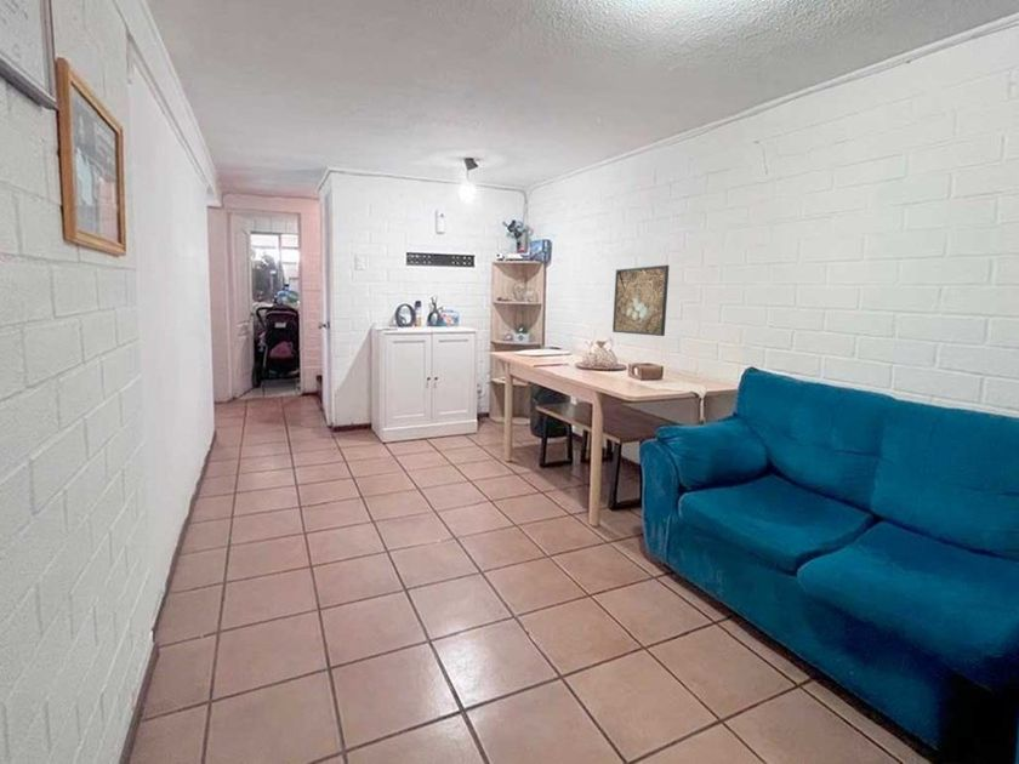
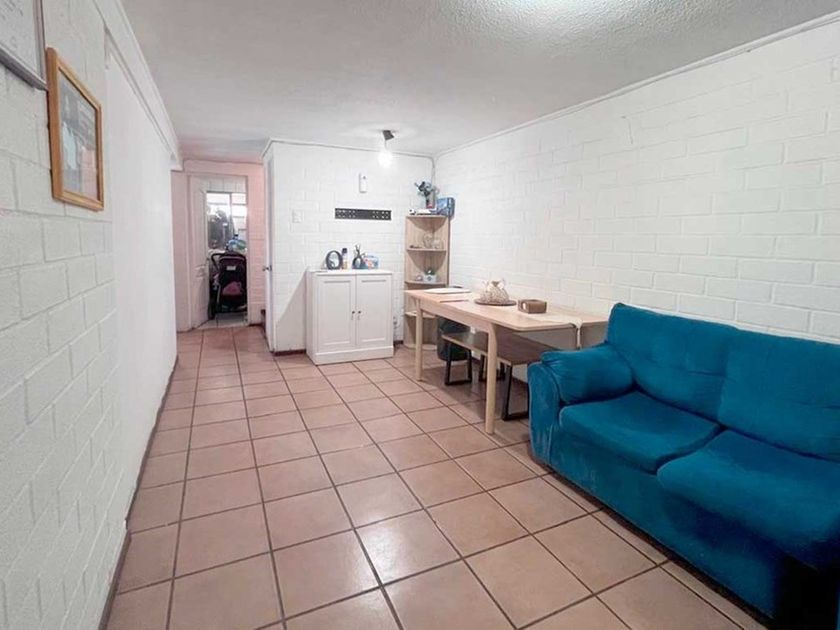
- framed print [611,264,671,337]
